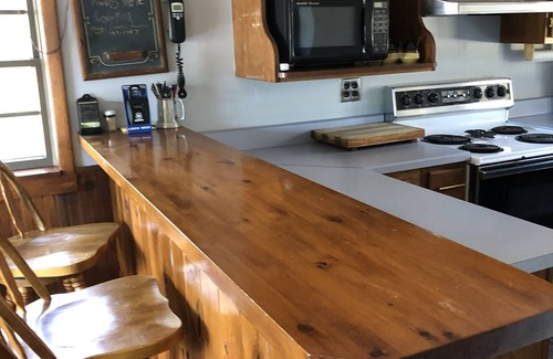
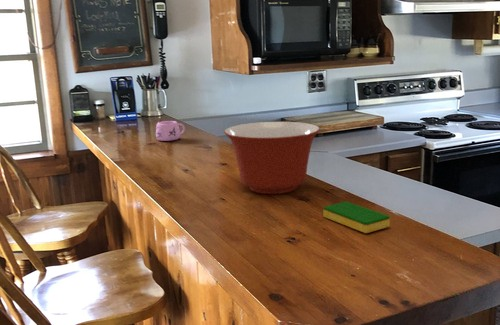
+ mug [155,120,186,142]
+ mixing bowl [223,121,321,195]
+ dish sponge [322,200,391,234]
